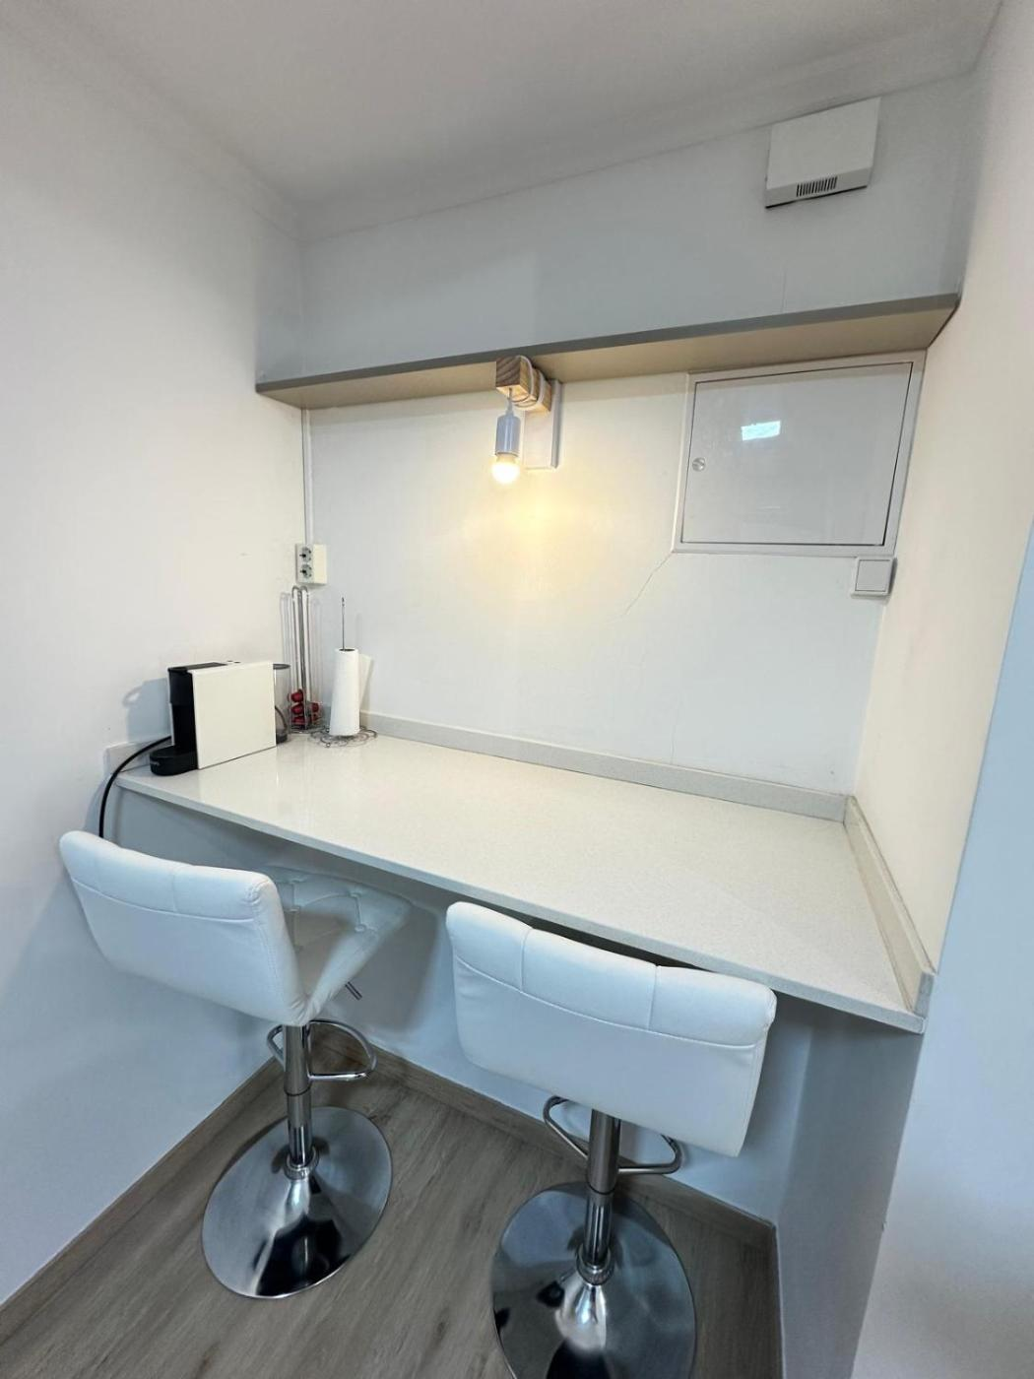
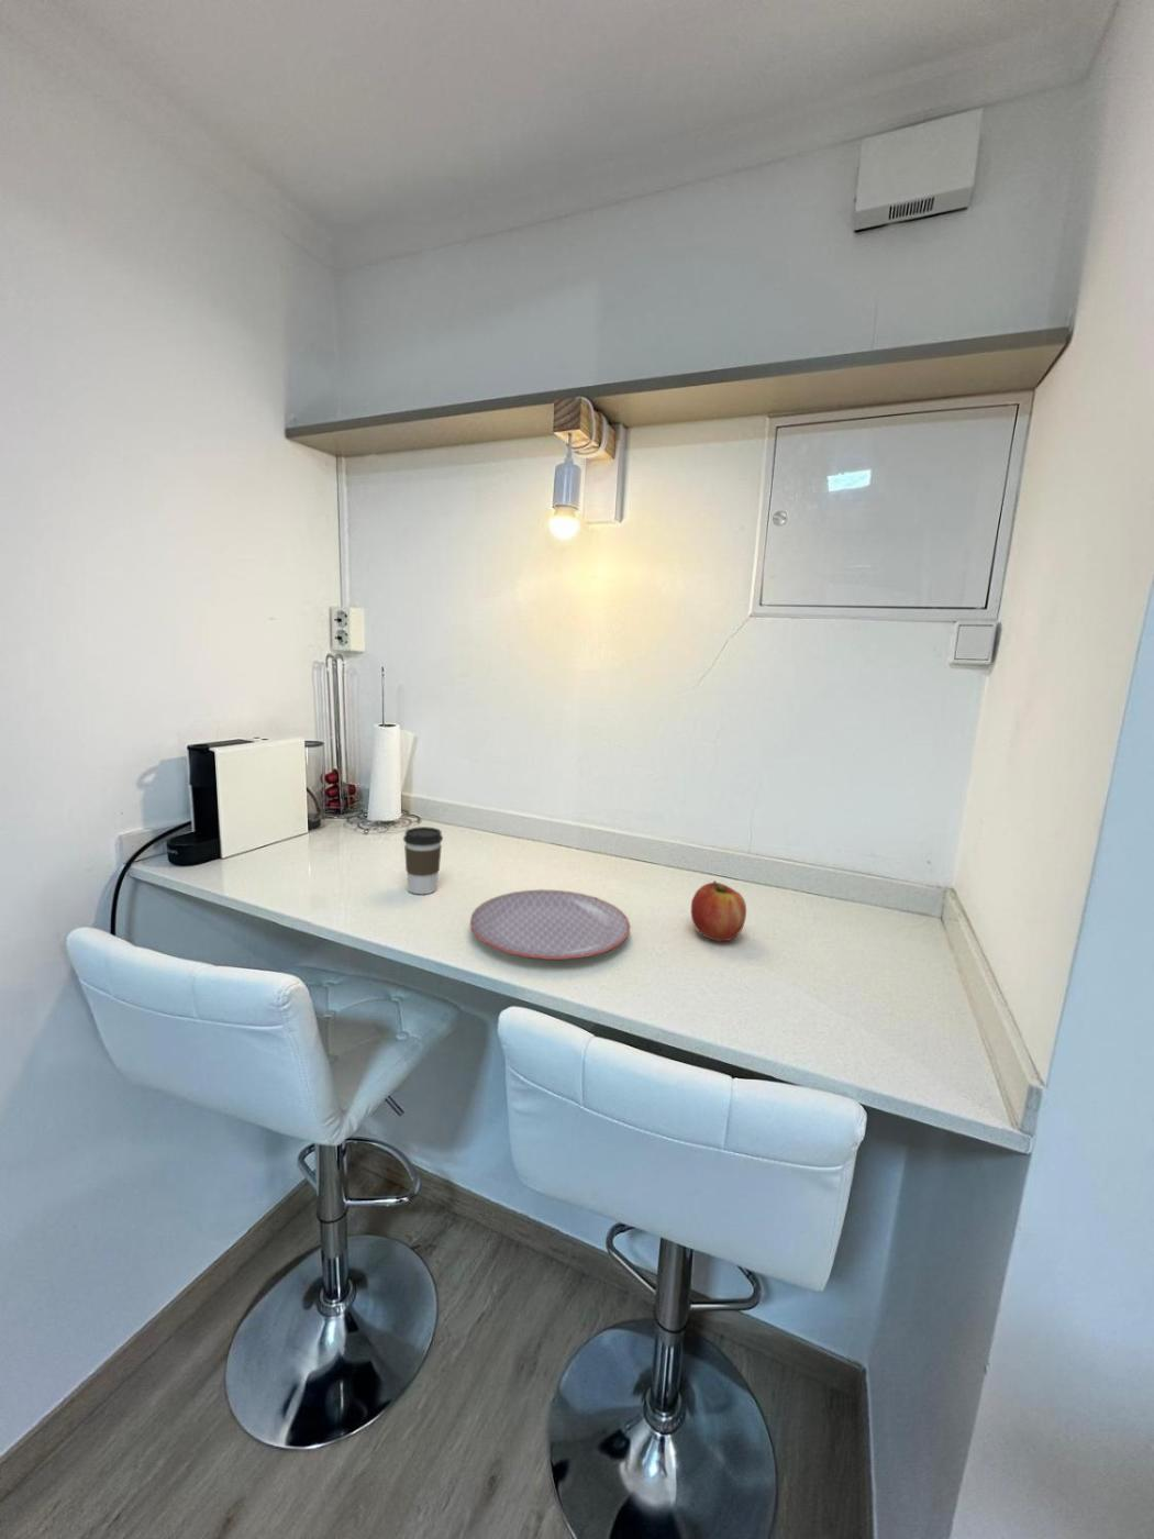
+ fruit [690,880,748,942]
+ coffee cup [402,825,444,894]
+ plate [469,888,630,961]
